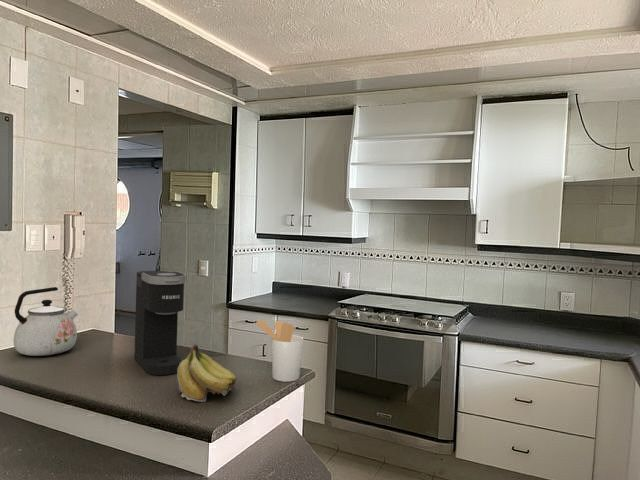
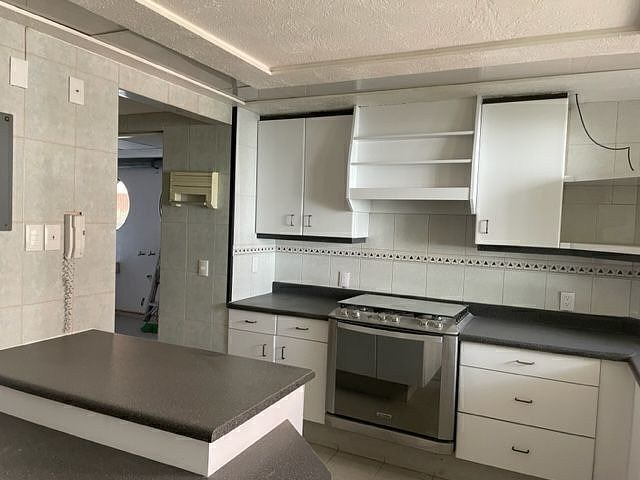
- utensil holder [255,318,304,383]
- coffee maker [133,270,187,376]
- fruit [176,344,238,403]
- kettle [12,286,78,357]
